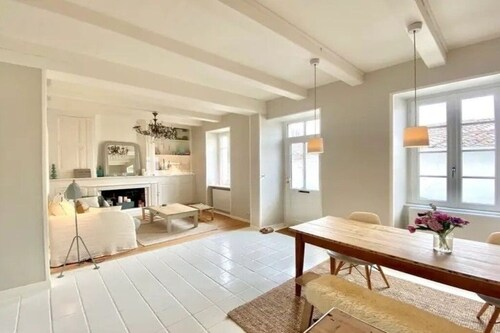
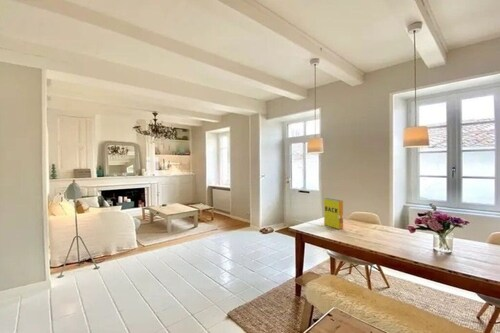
+ book [323,197,344,230]
